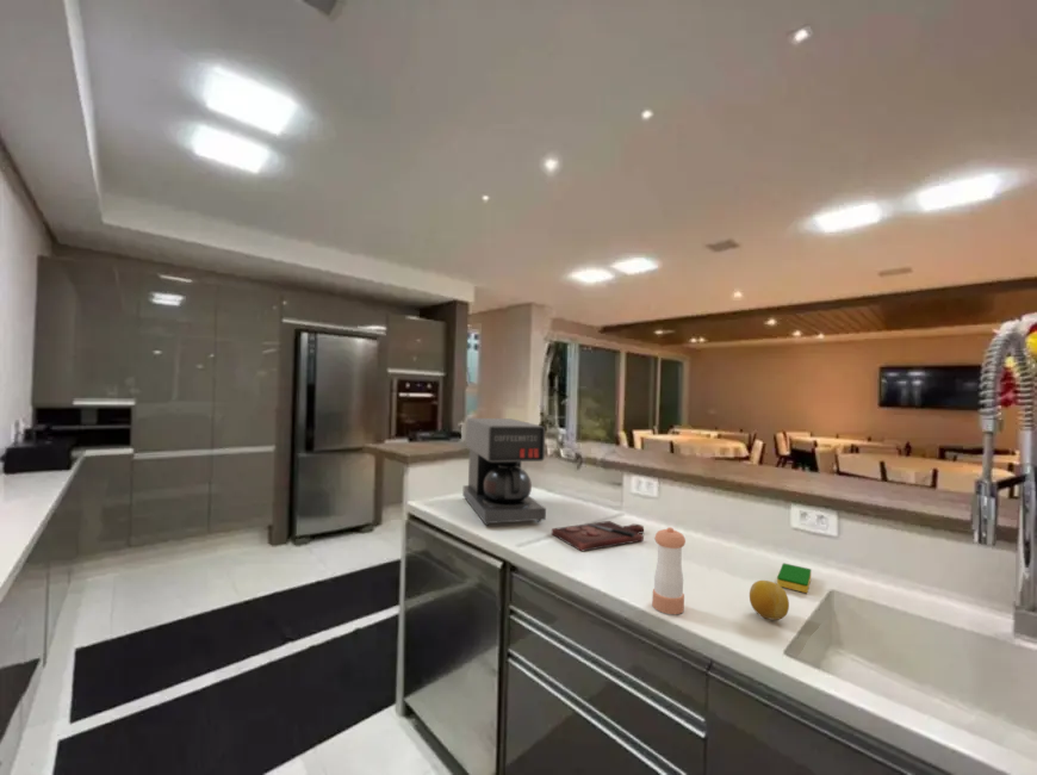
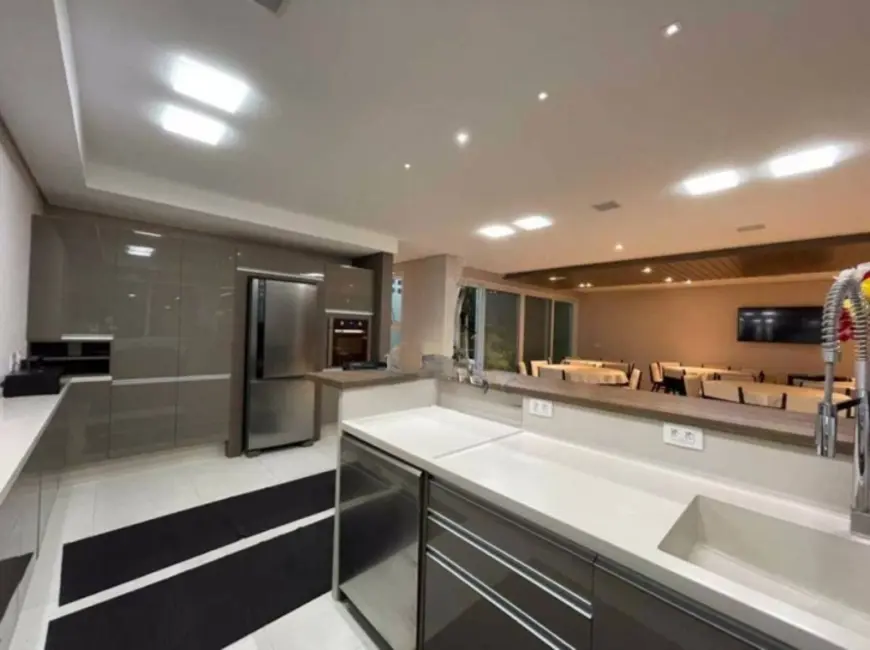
- dish sponge [776,563,813,594]
- coffee maker [461,417,547,527]
- fruit [749,579,790,621]
- pepper shaker [651,526,687,615]
- cutting board [551,520,645,552]
